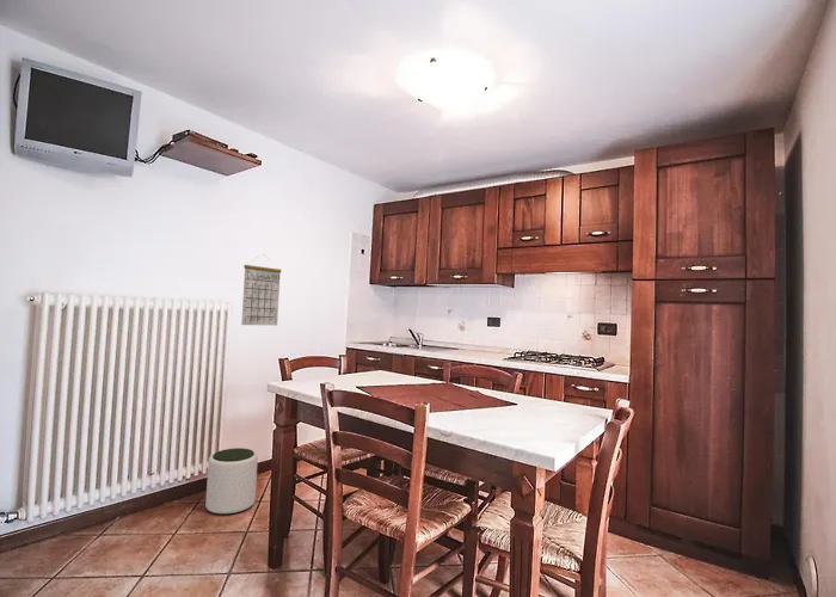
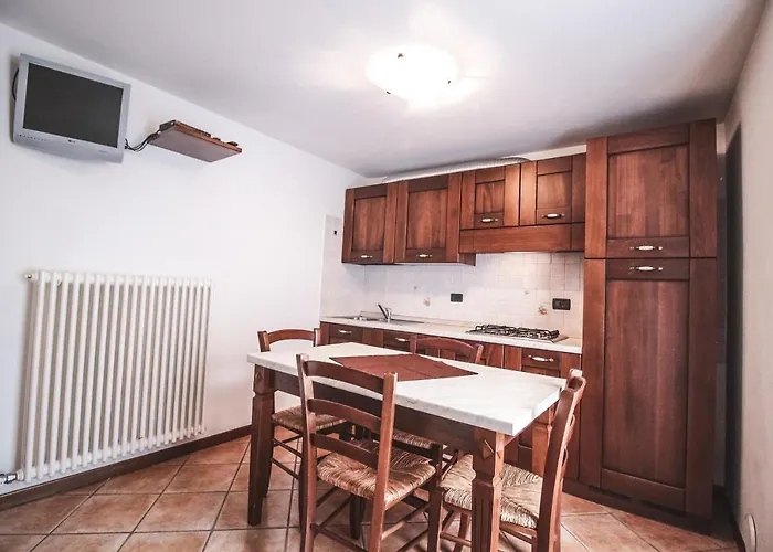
- plant pot [204,447,259,516]
- calendar [240,253,283,326]
